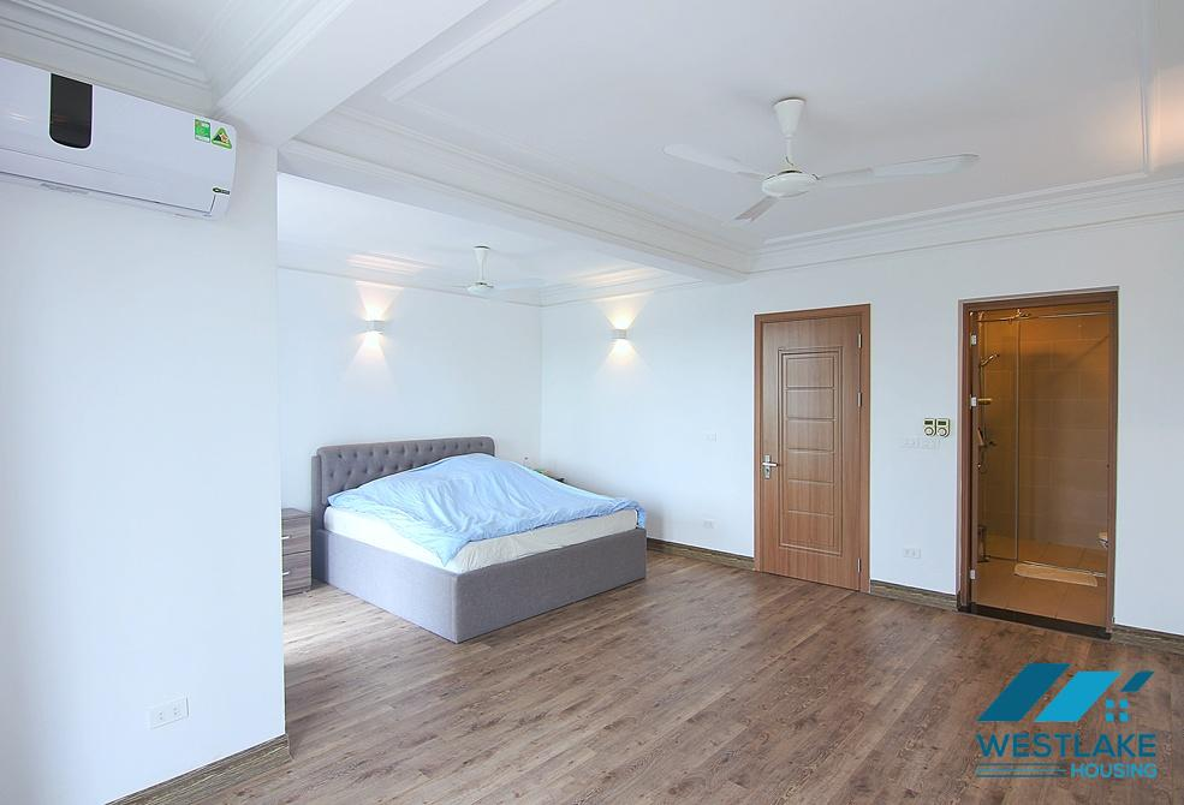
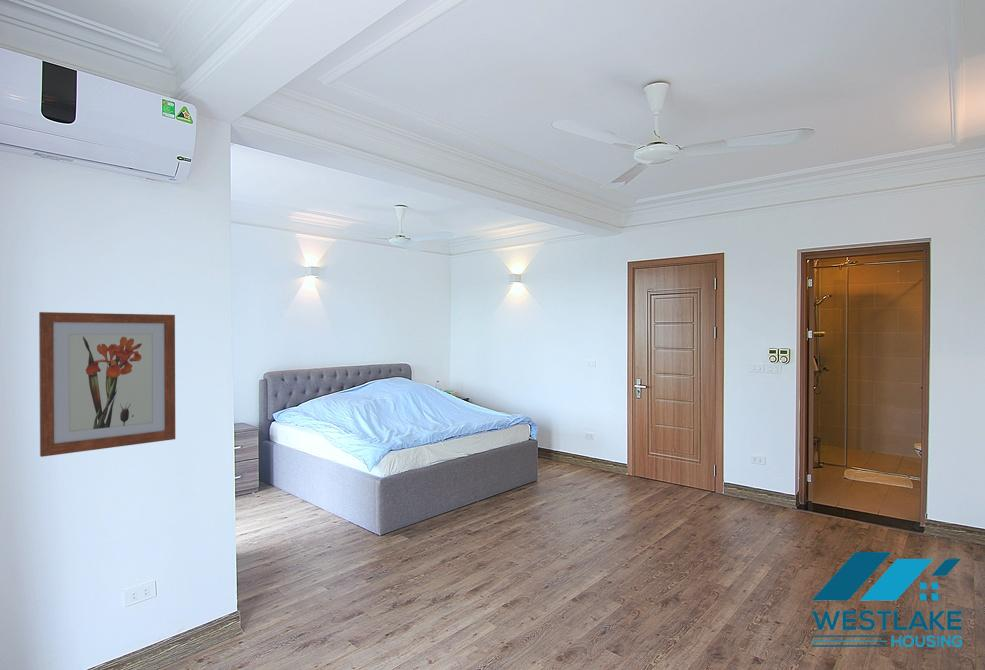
+ wall art [38,311,176,458]
